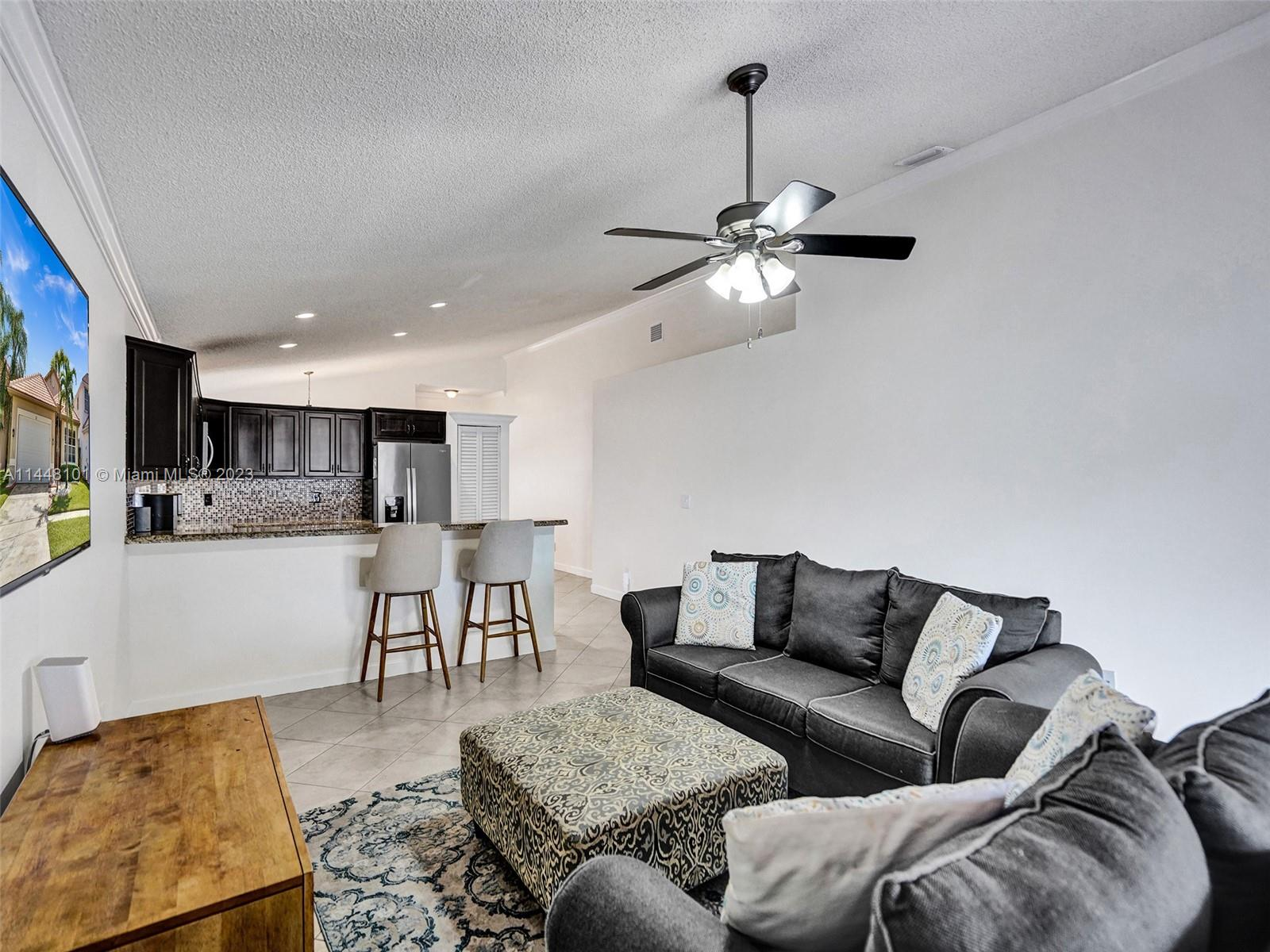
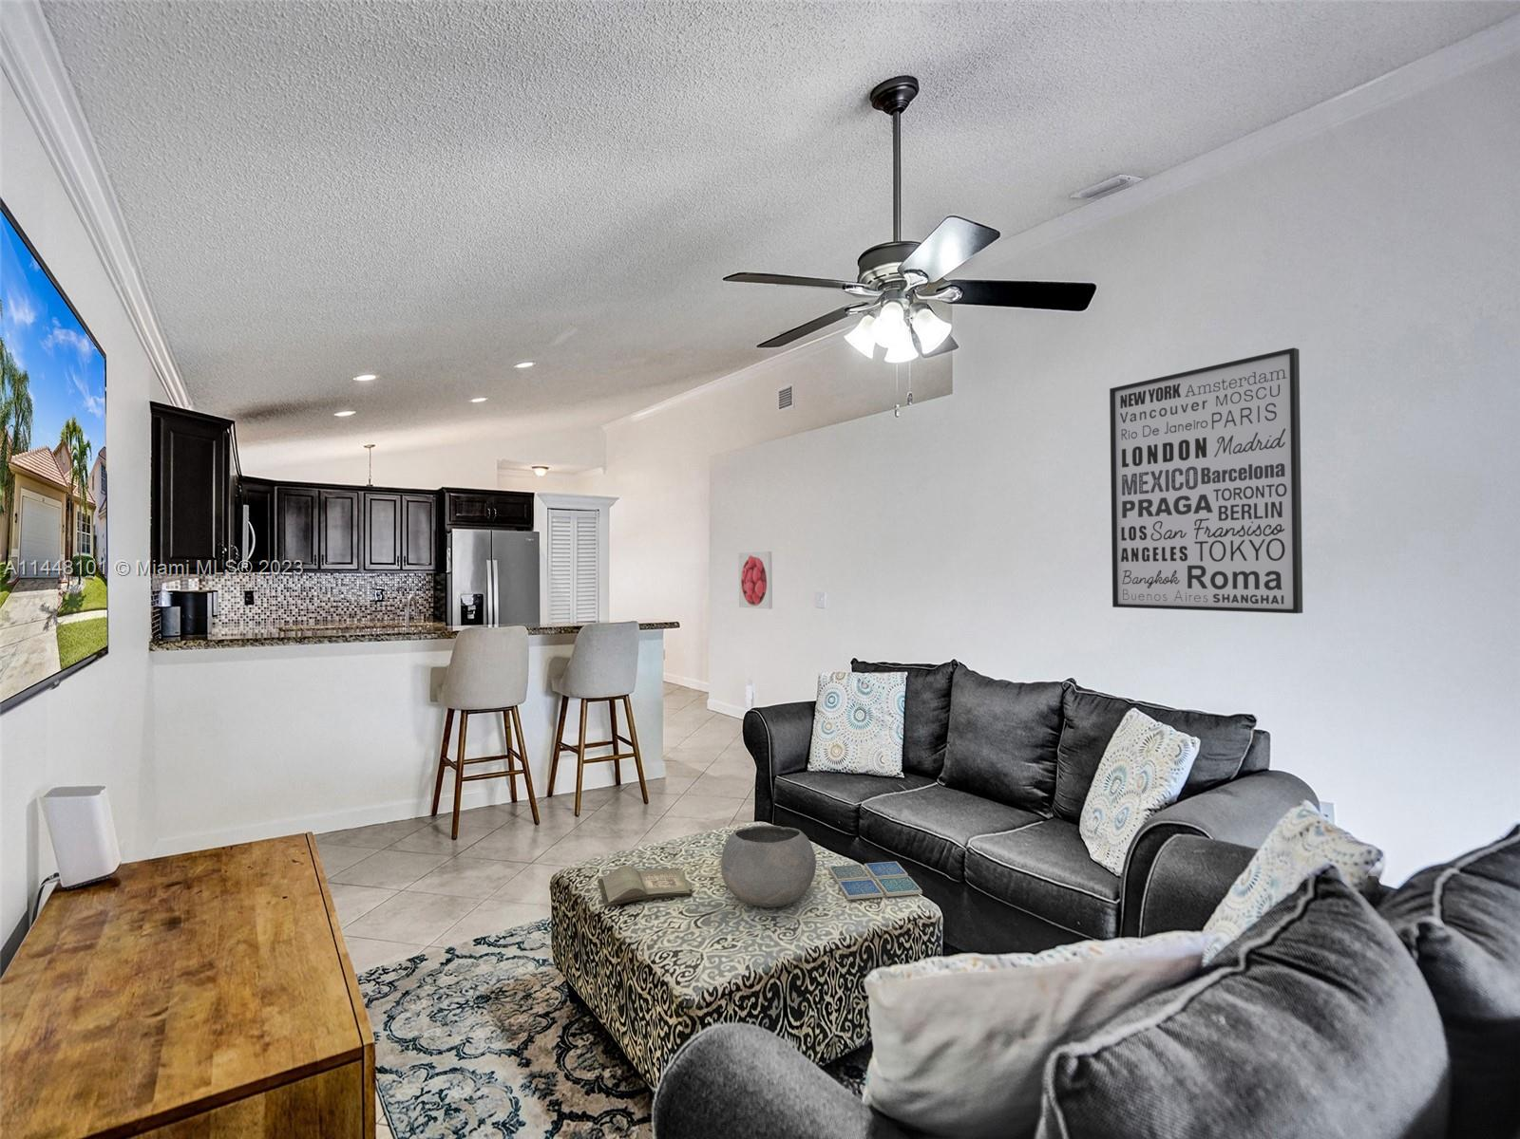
+ hardback book [596,865,694,908]
+ bowl [721,824,817,908]
+ wall art [1108,347,1303,614]
+ drink coaster [827,861,924,901]
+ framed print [738,550,773,609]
